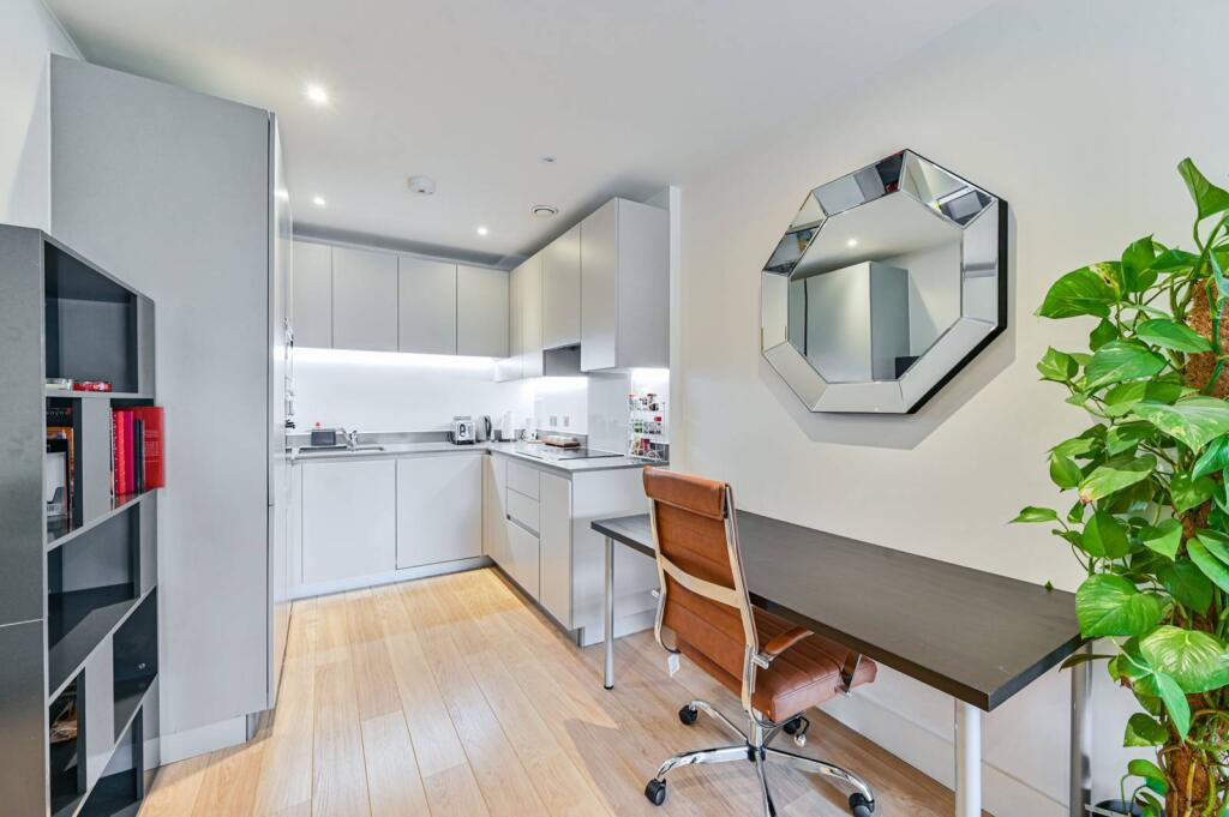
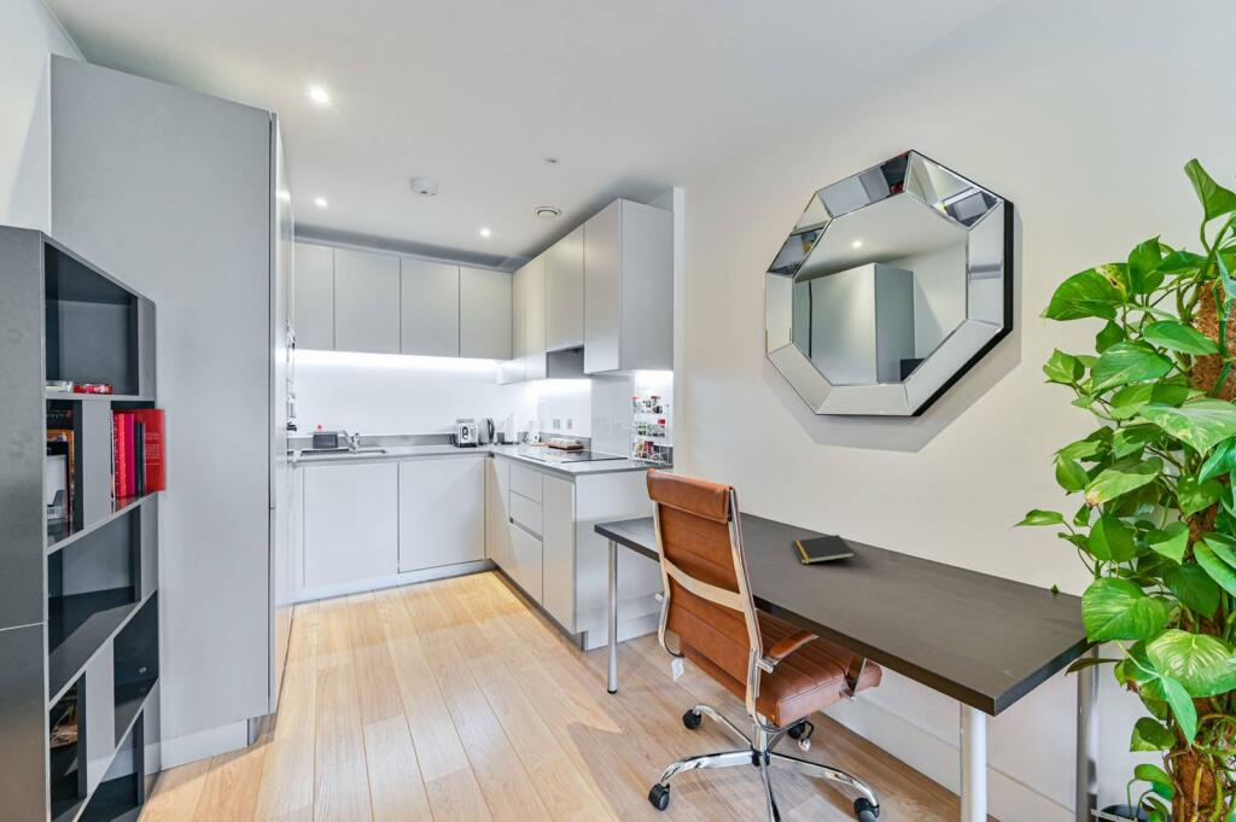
+ notepad [791,534,857,565]
